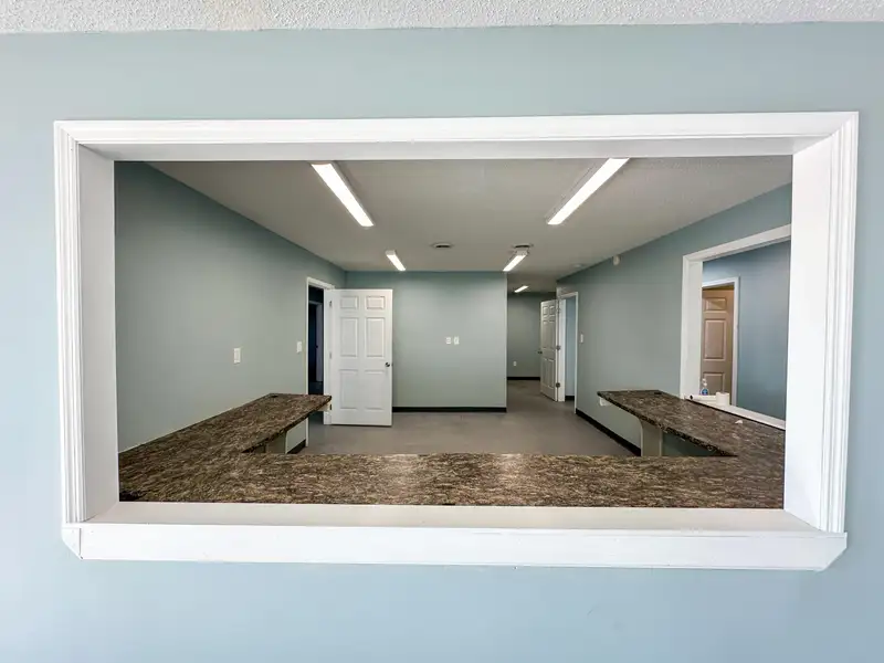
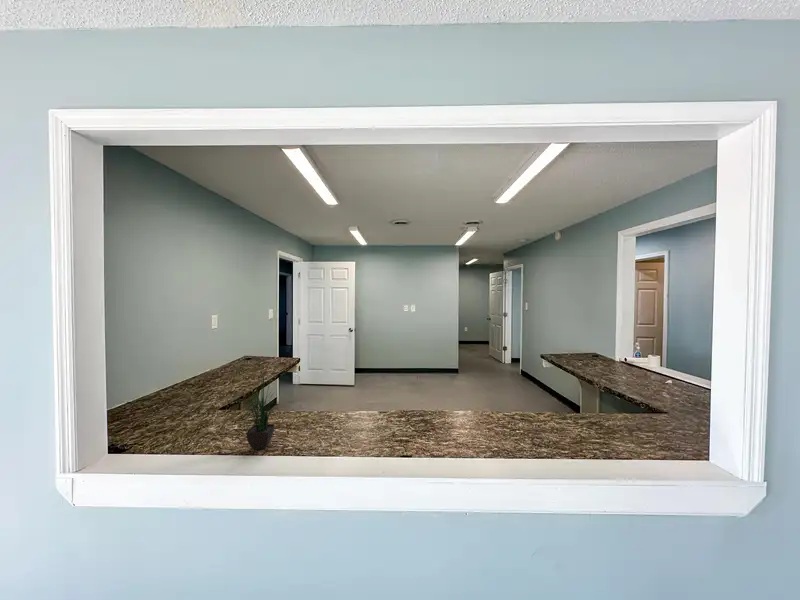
+ potted plant [237,371,281,451]
